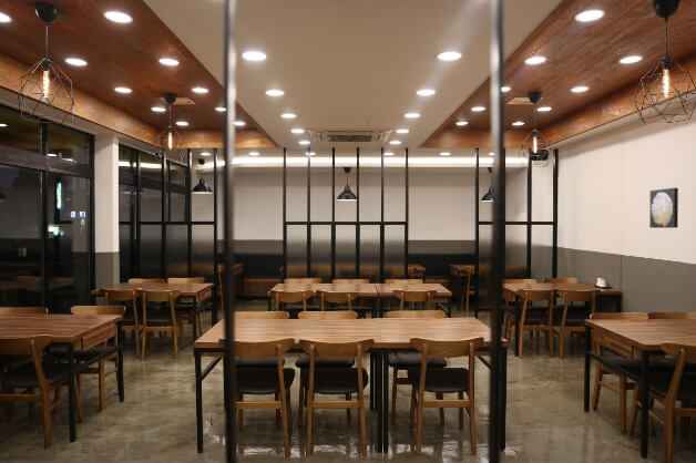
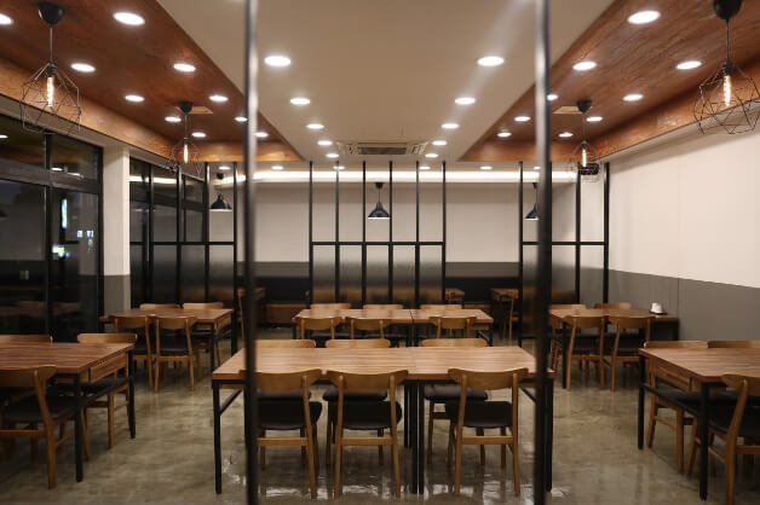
- wall art [648,187,679,229]
